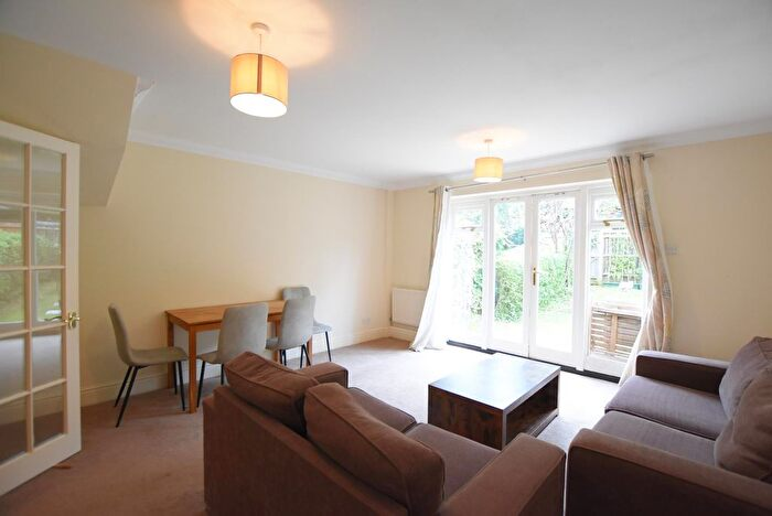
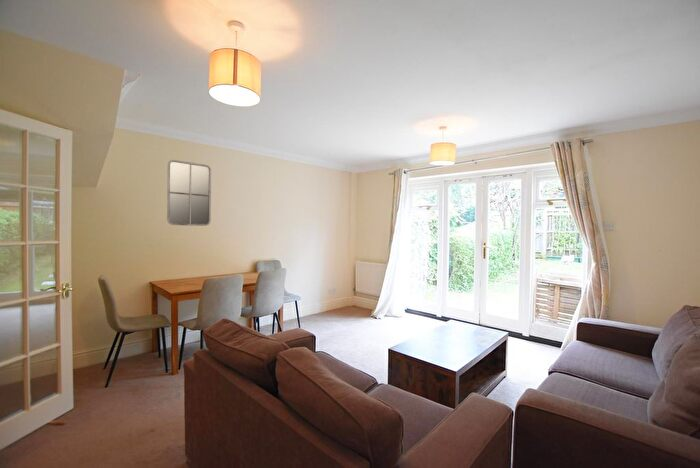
+ home mirror [166,159,212,227]
